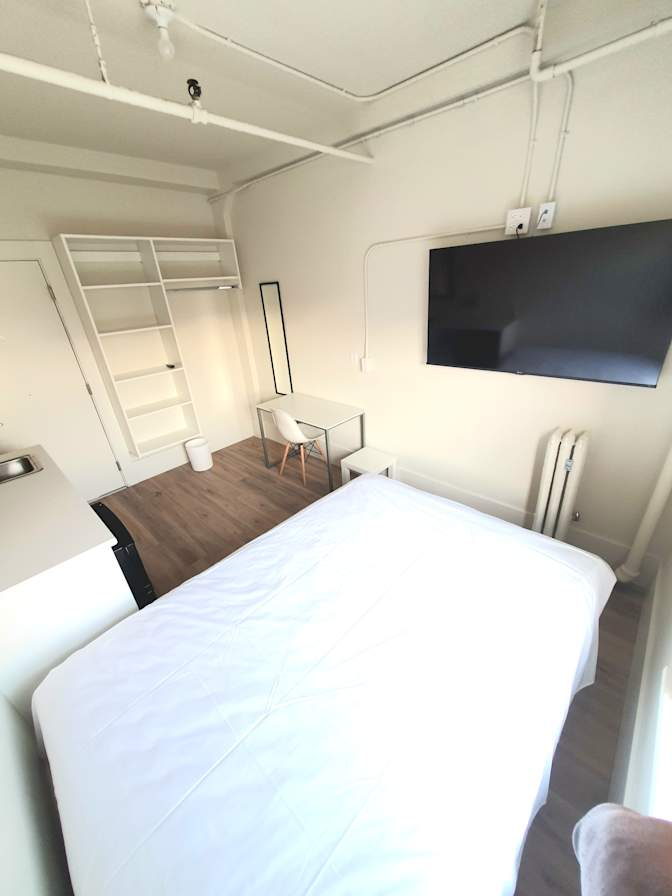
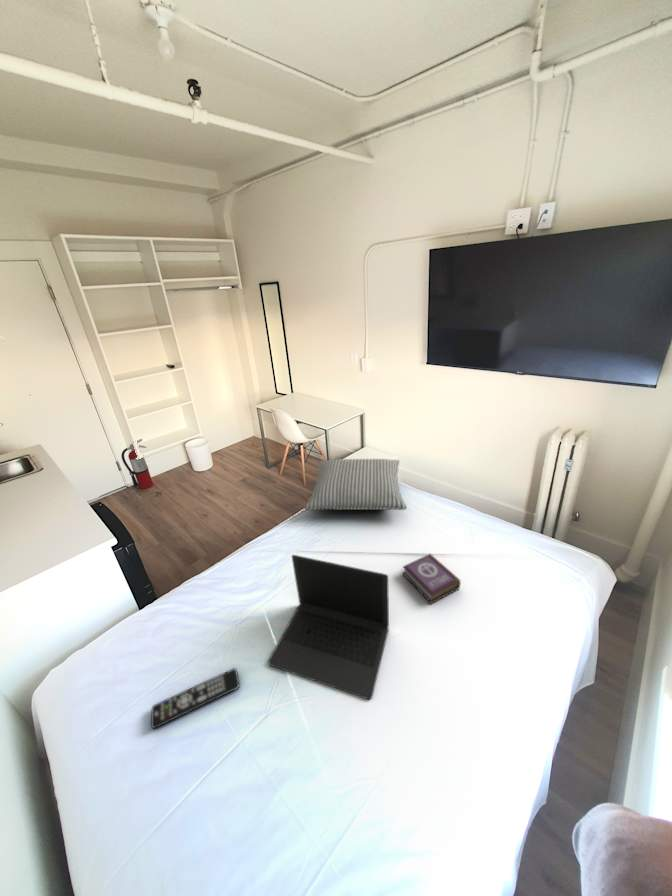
+ remote control [150,667,241,730]
+ laptop [267,554,390,701]
+ book [402,552,462,605]
+ pillow [303,458,408,511]
+ fire extinguisher [121,438,154,490]
